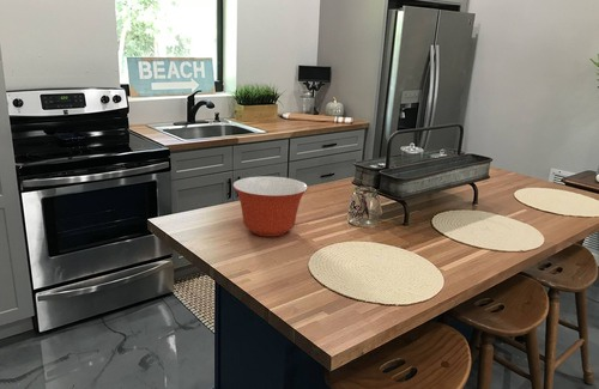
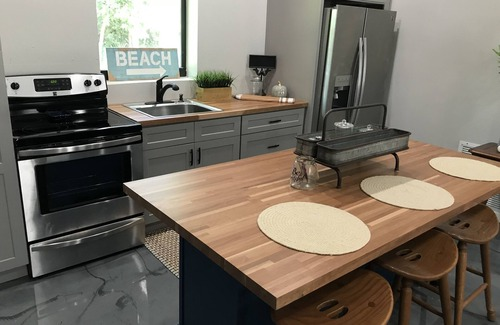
- mixing bowl [231,175,309,238]
